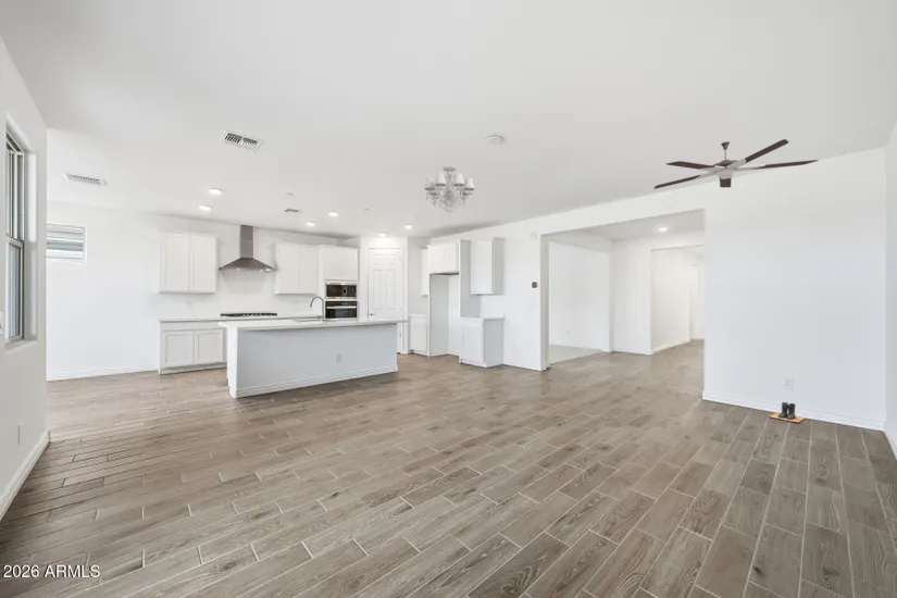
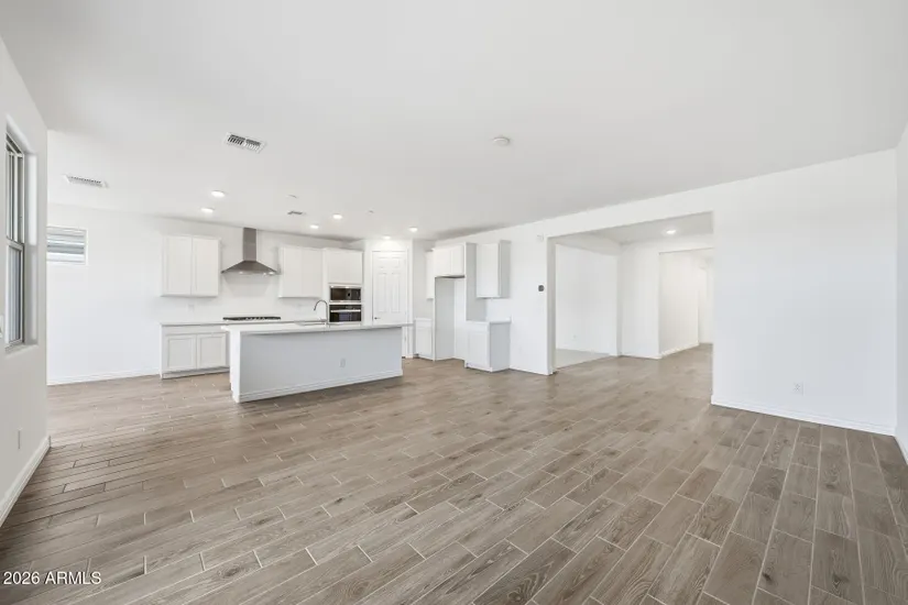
- ceiling fan [652,138,820,190]
- chandelier [423,164,475,219]
- boots [769,401,807,424]
